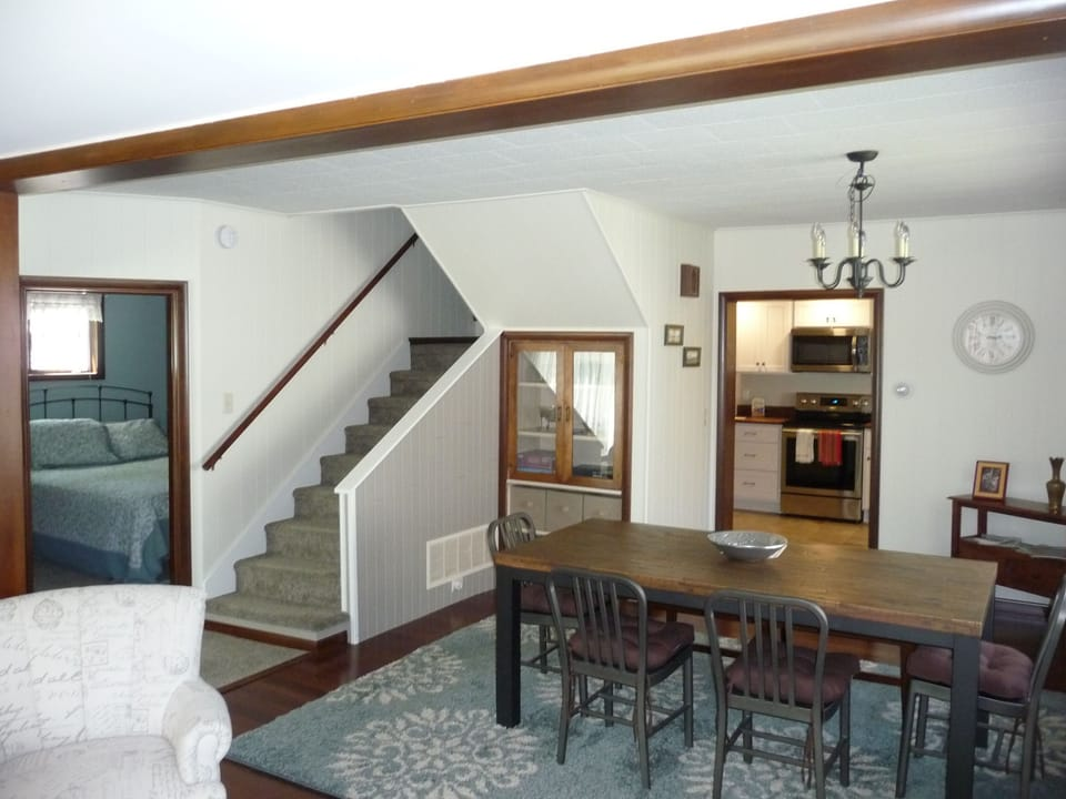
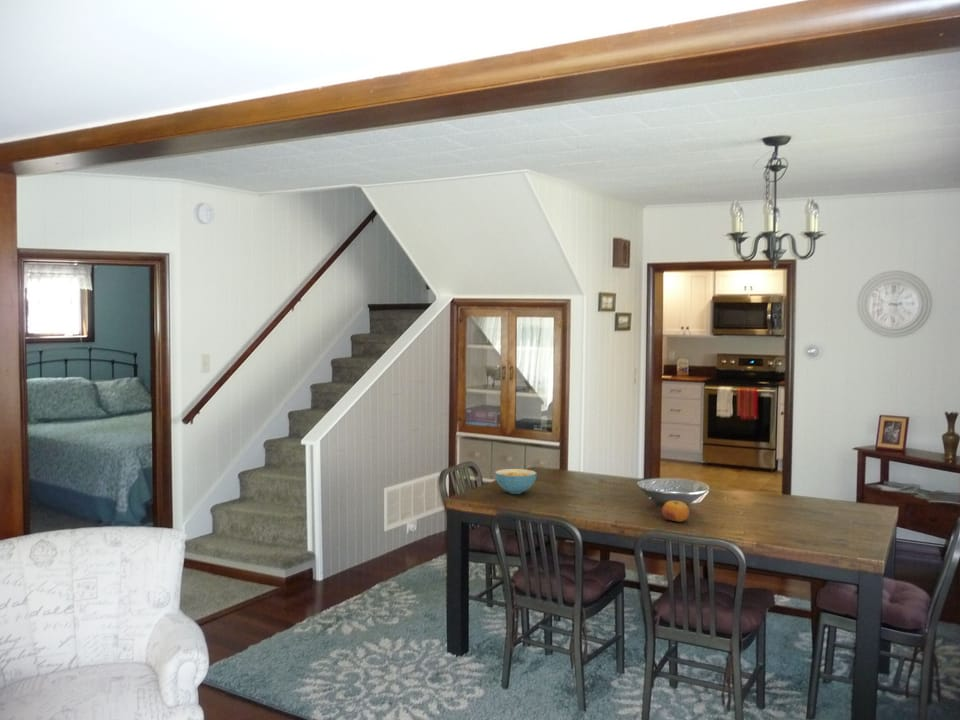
+ cereal bowl [494,468,538,495]
+ fruit [661,500,690,523]
